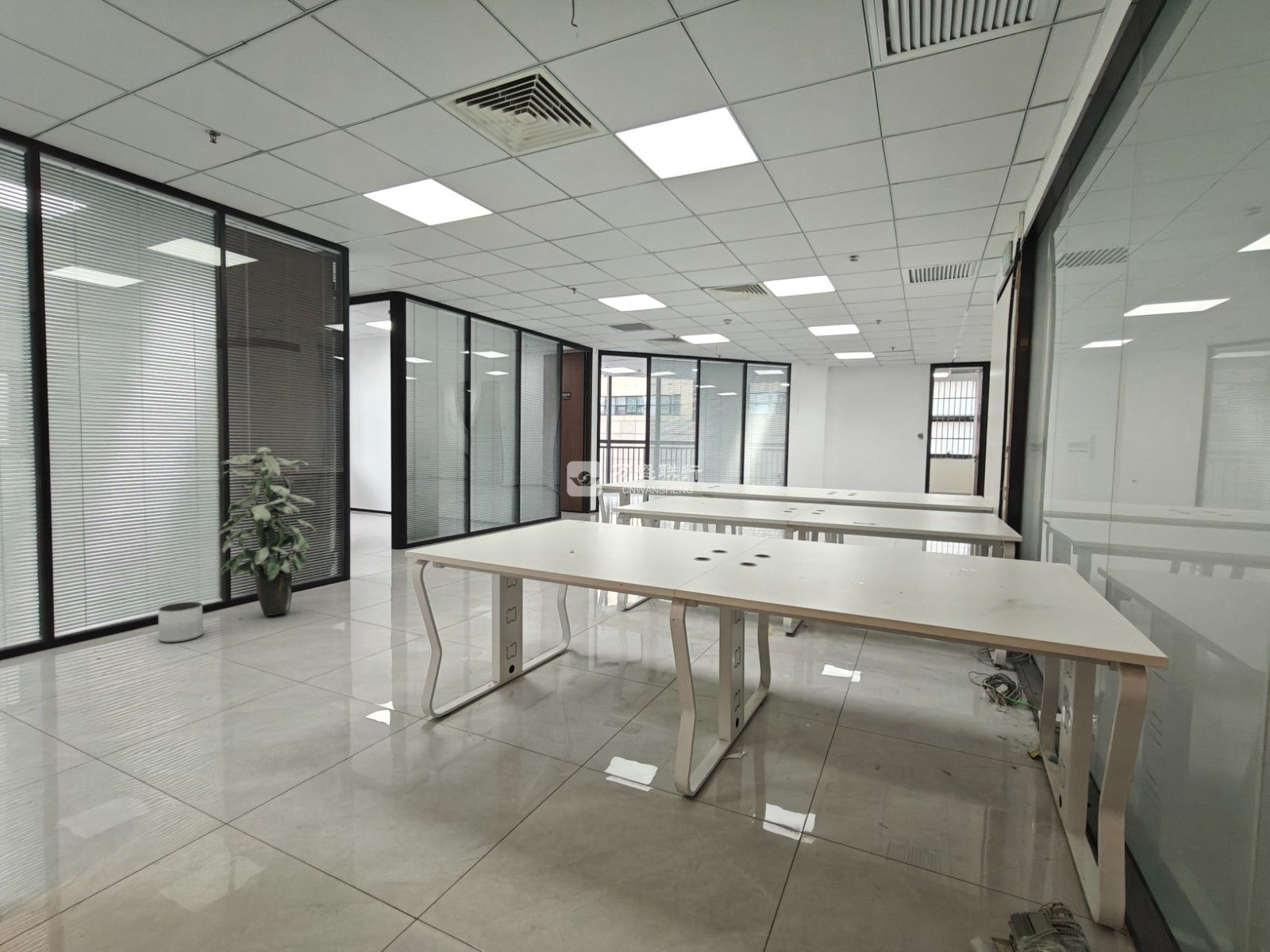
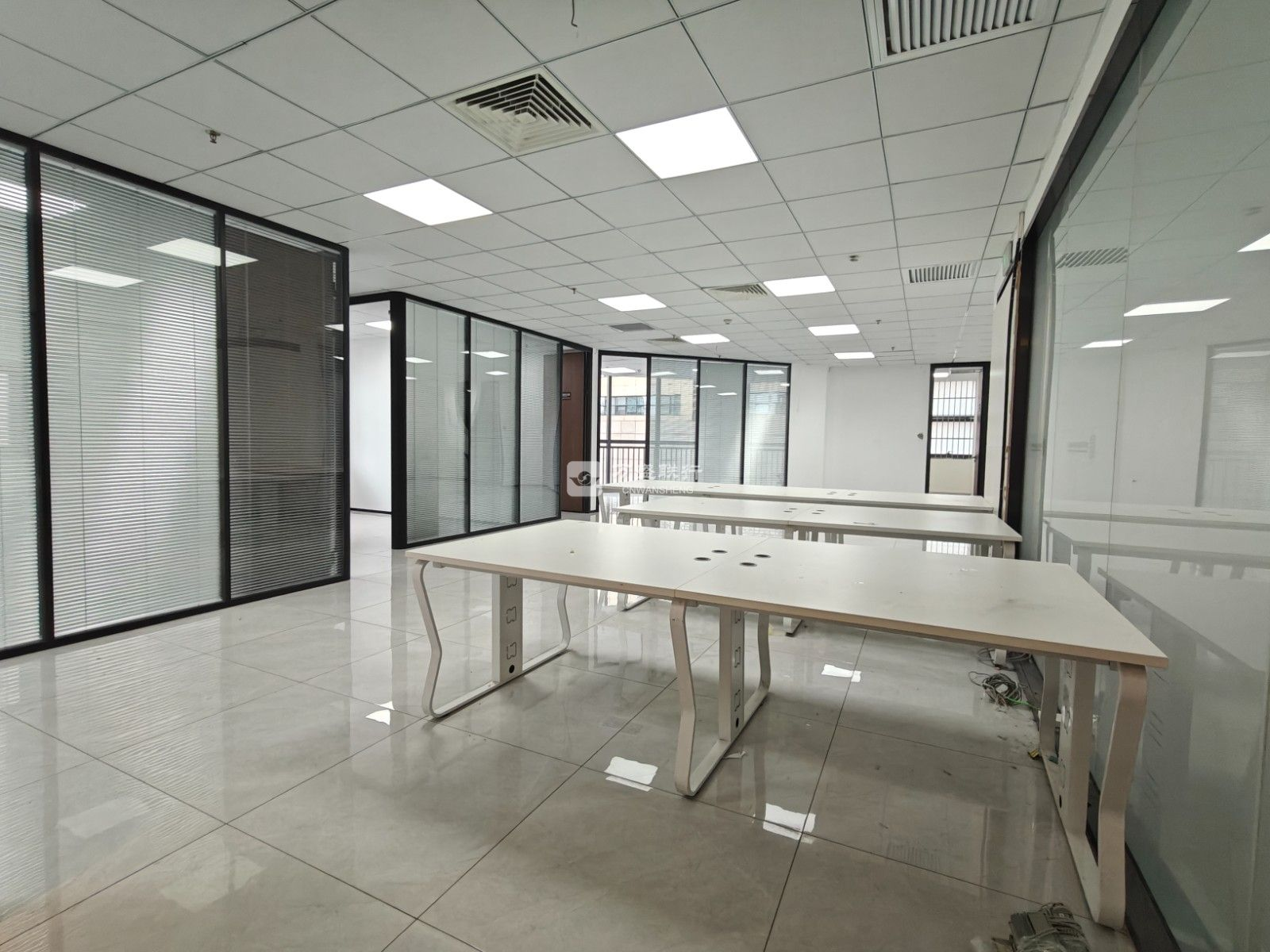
- planter [158,601,204,643]
- indoor plant [217,447,318,617]
